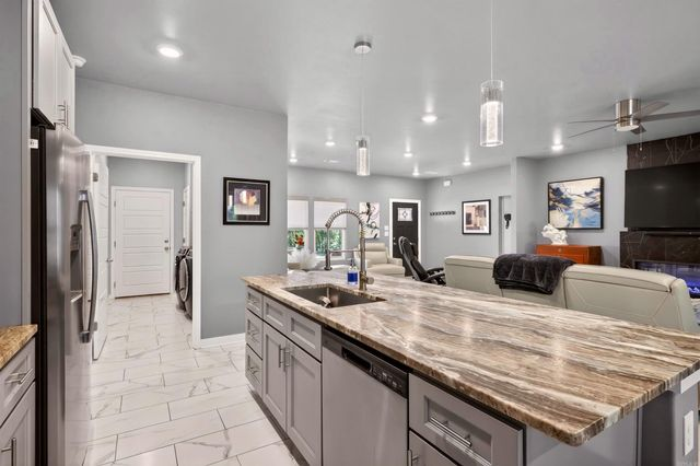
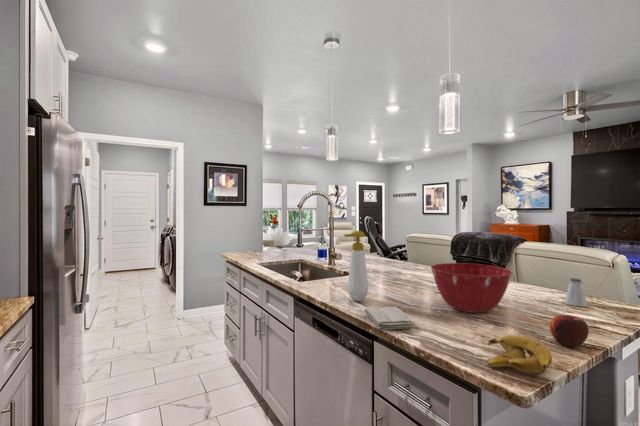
+ apple [549,314,590,348]
+ washcloth [363,306,414,331]
+ banana [486,334,553,374]
+ saltshaker [563,277,588,308]
+ soap bottle [342,230,369,302]
+ mixing bowl [430,262,513,314]
